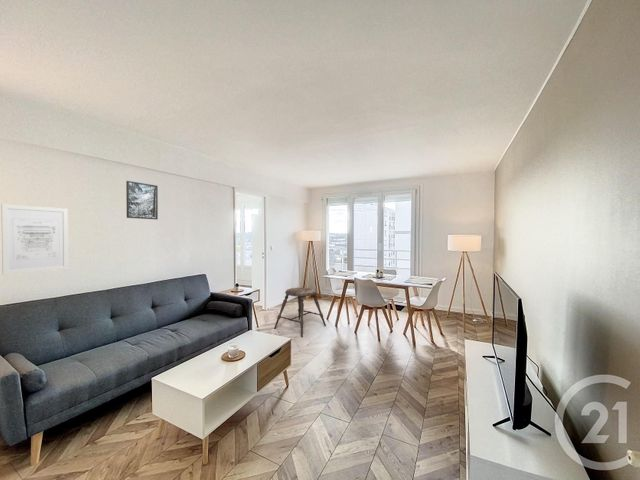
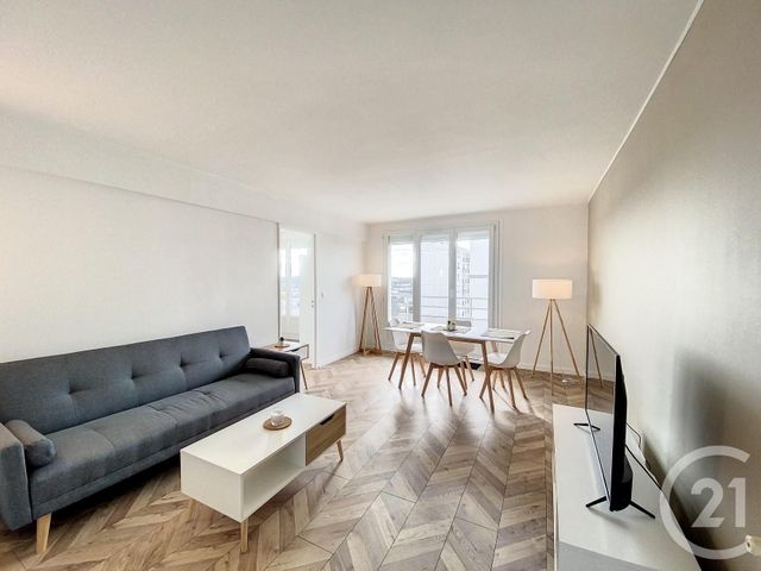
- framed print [125,180,159,220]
- wall art [0,203,69,276]
- stool [273,286,327,338]
